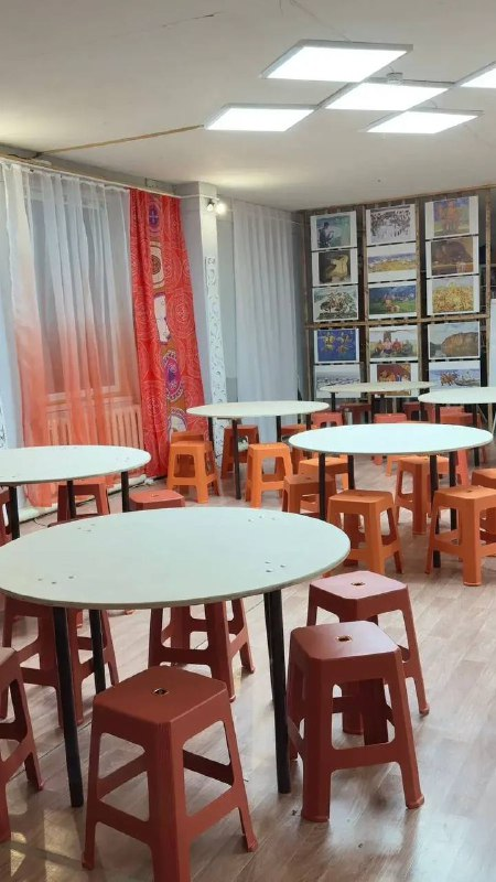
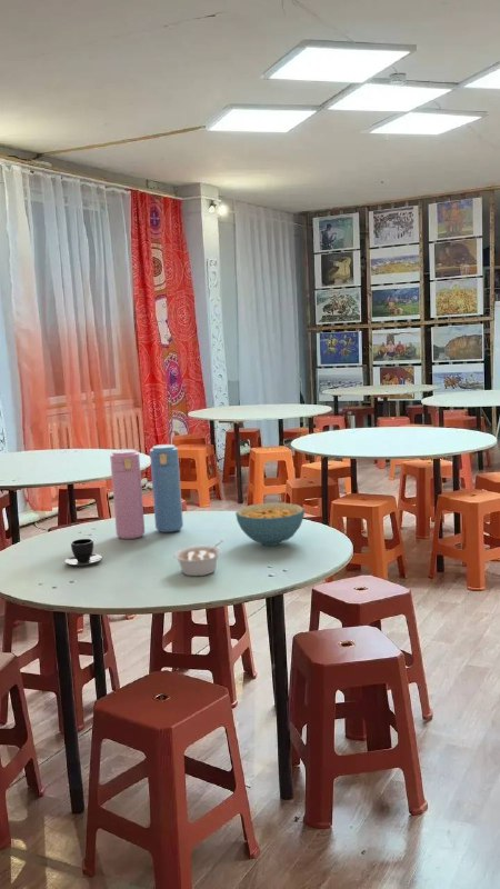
+ teacup [64,538,103,567]
+ thermos [109,443,184,540]
+ legume [173,539,224,577]
+ cereal bowl [234,502,306,547]
